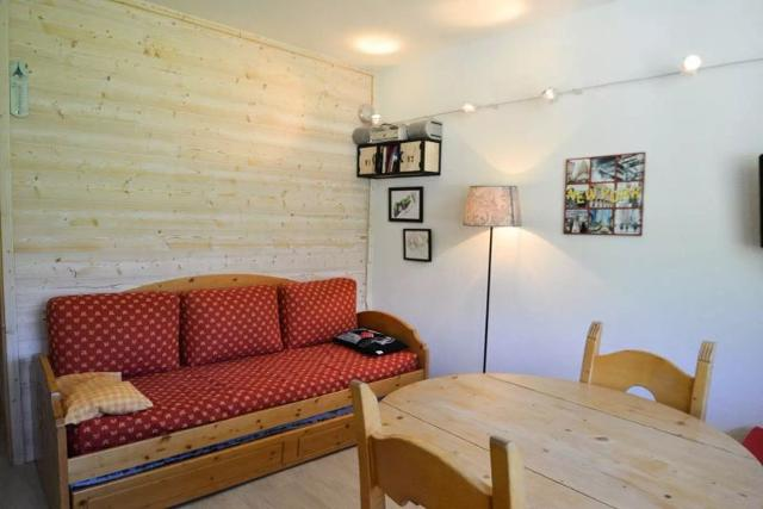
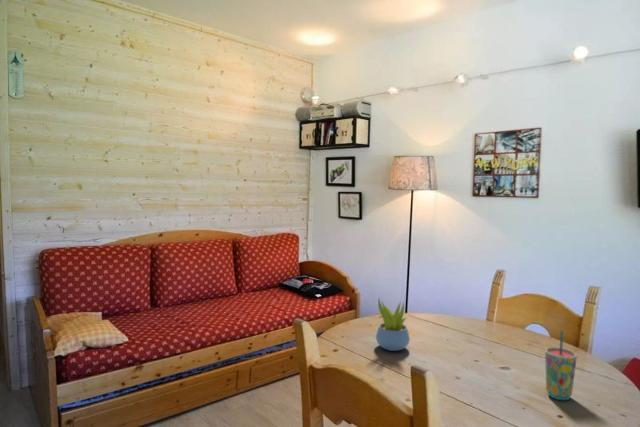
+ succulent plant [375,298,411,352]
+ cup [544,329,578,401]
